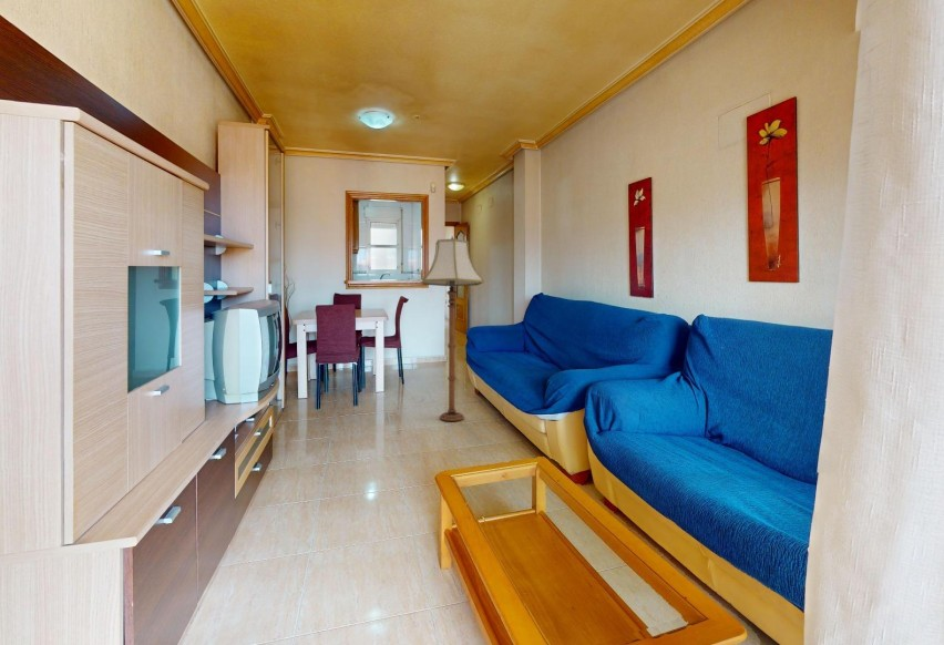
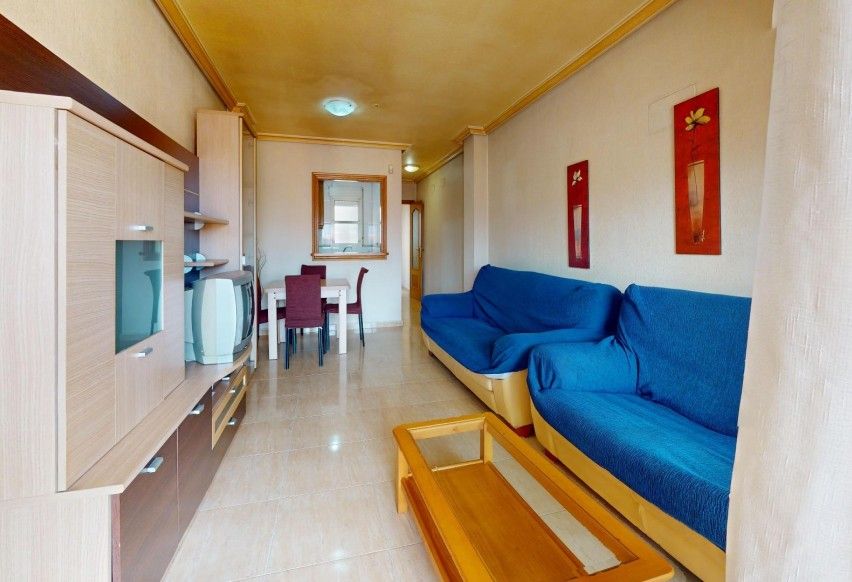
- floor lamp [420,235,485,422]
